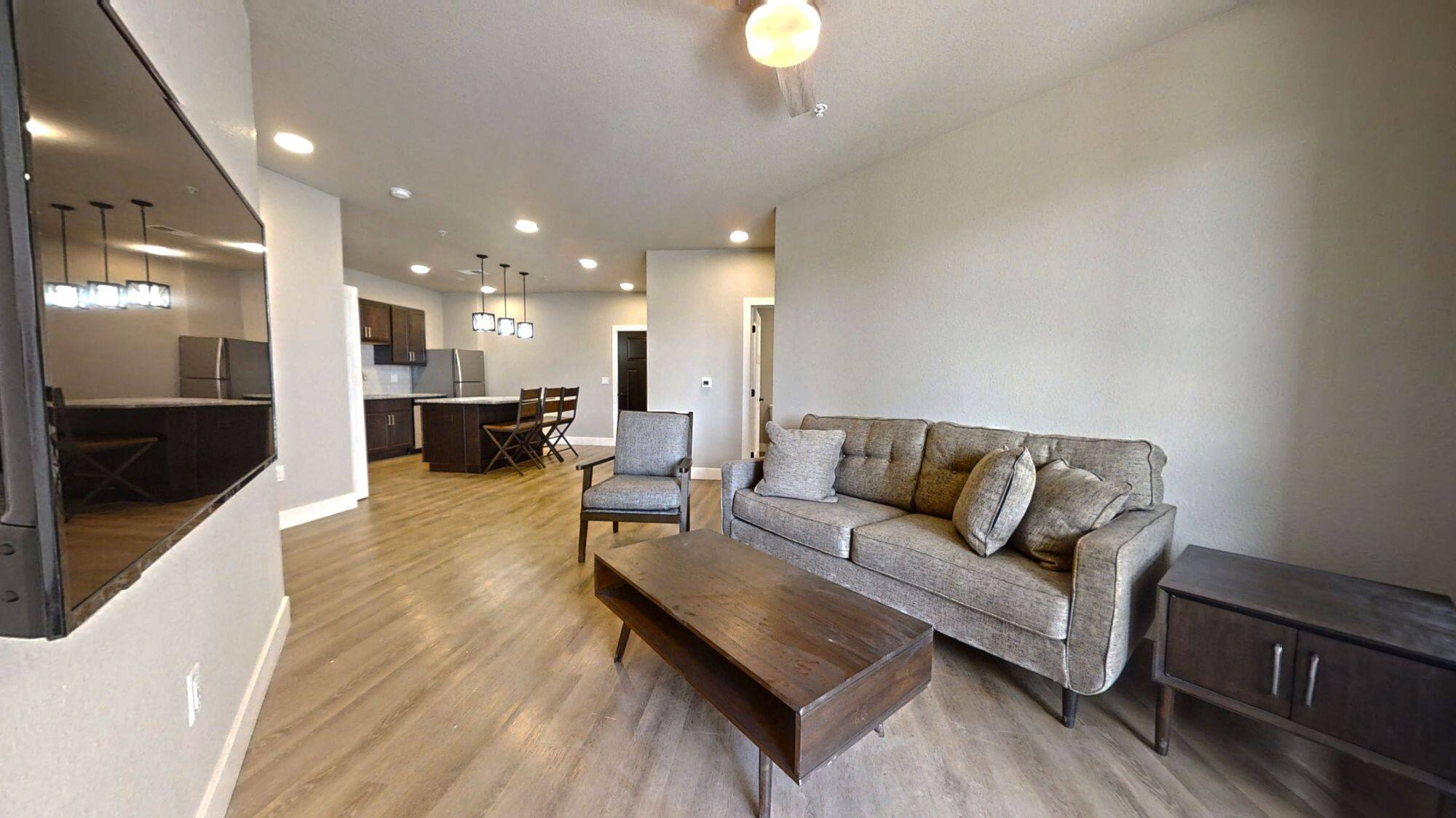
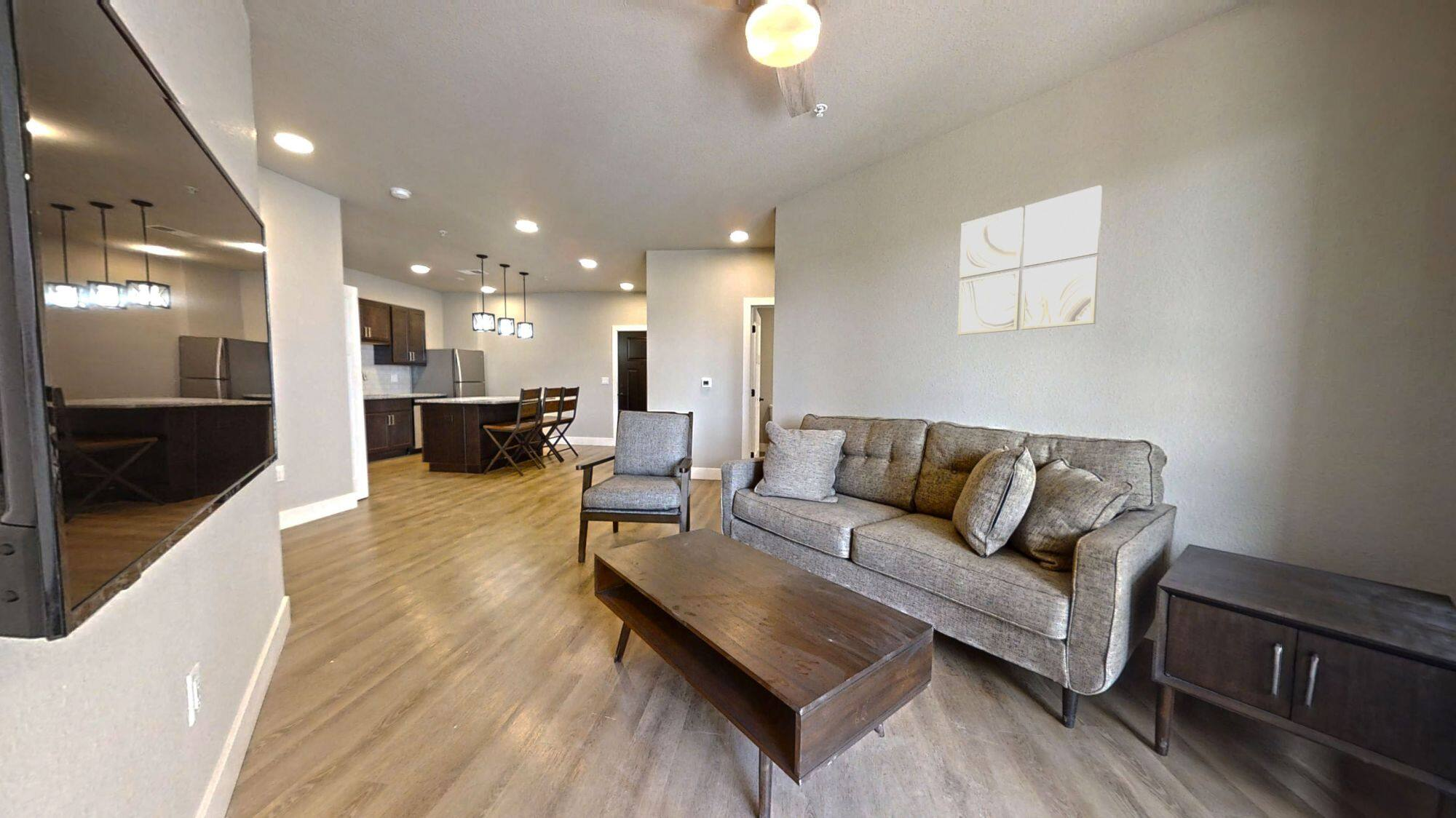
+ wall art [957,184,1103,335]
